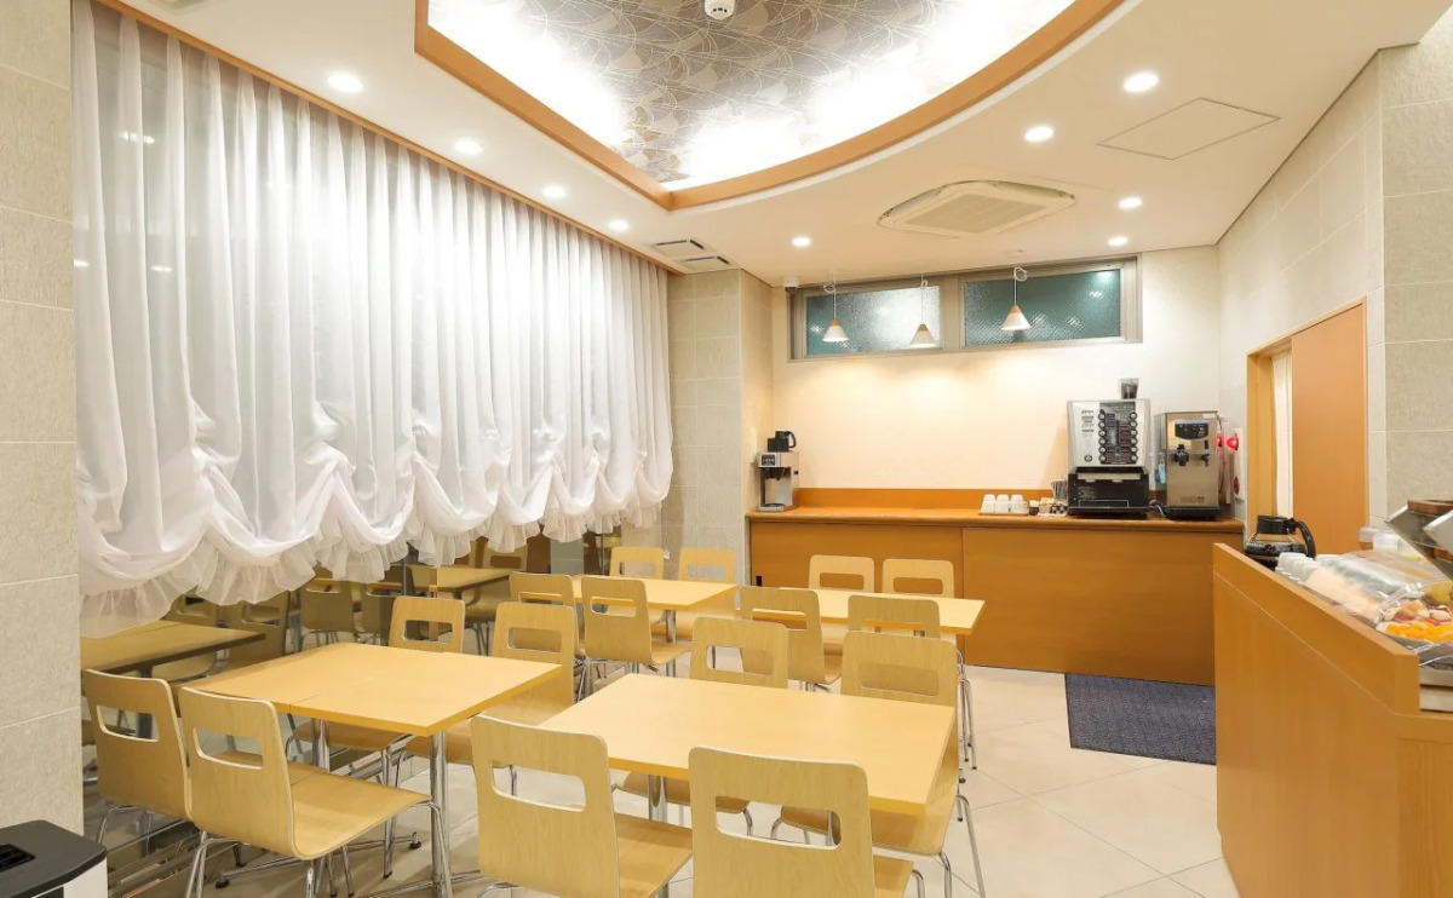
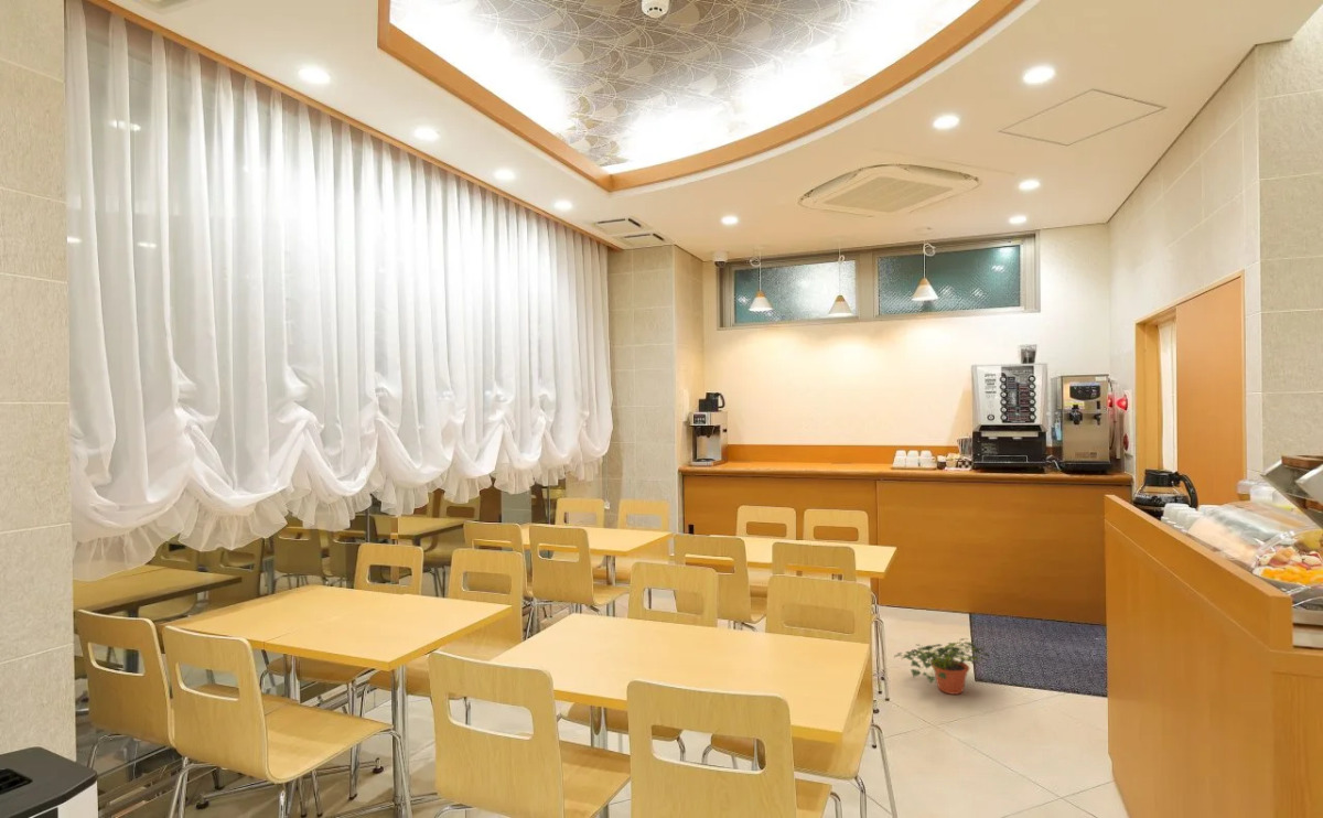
+ potted plant [893,637,991,696]
